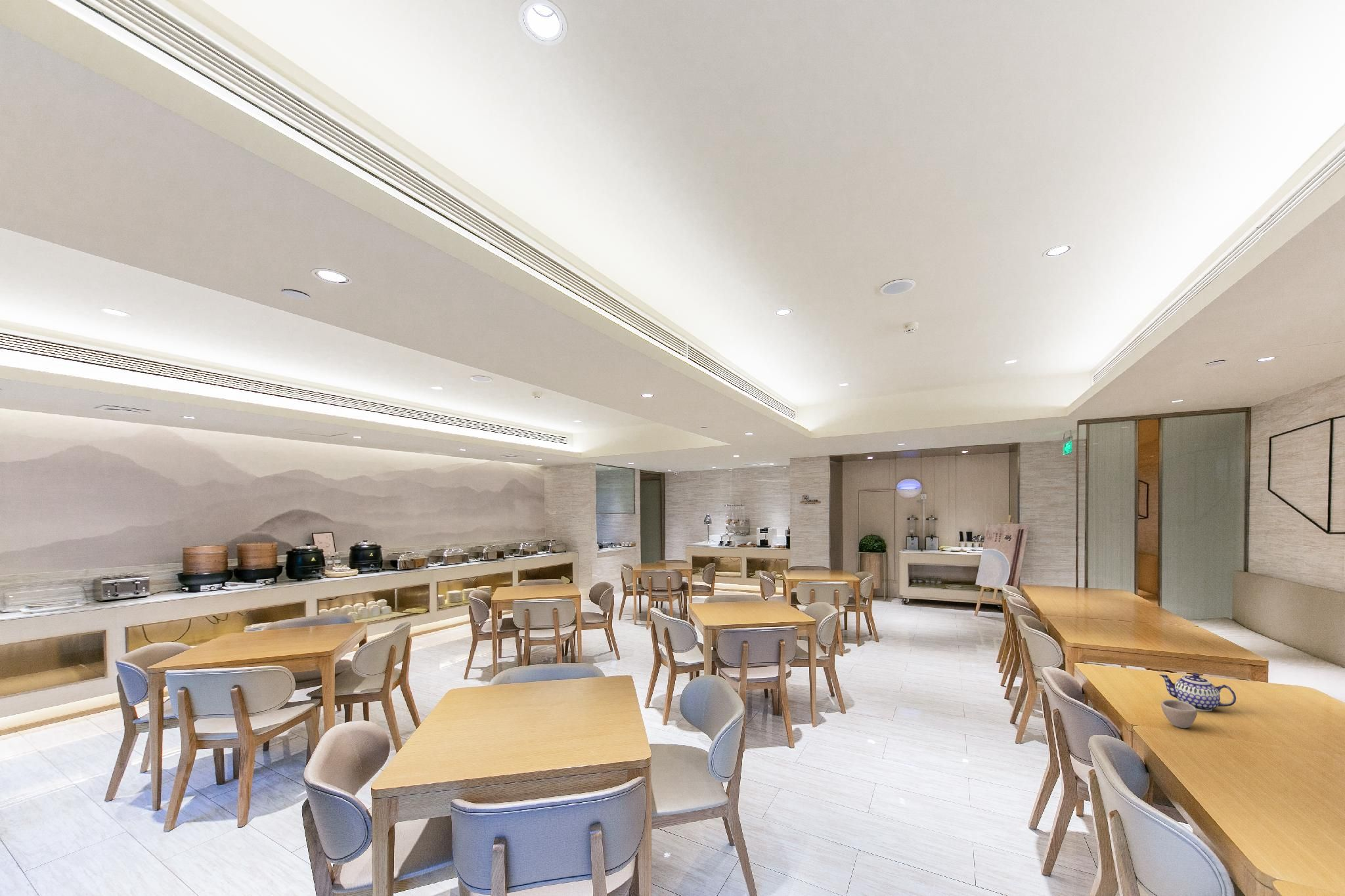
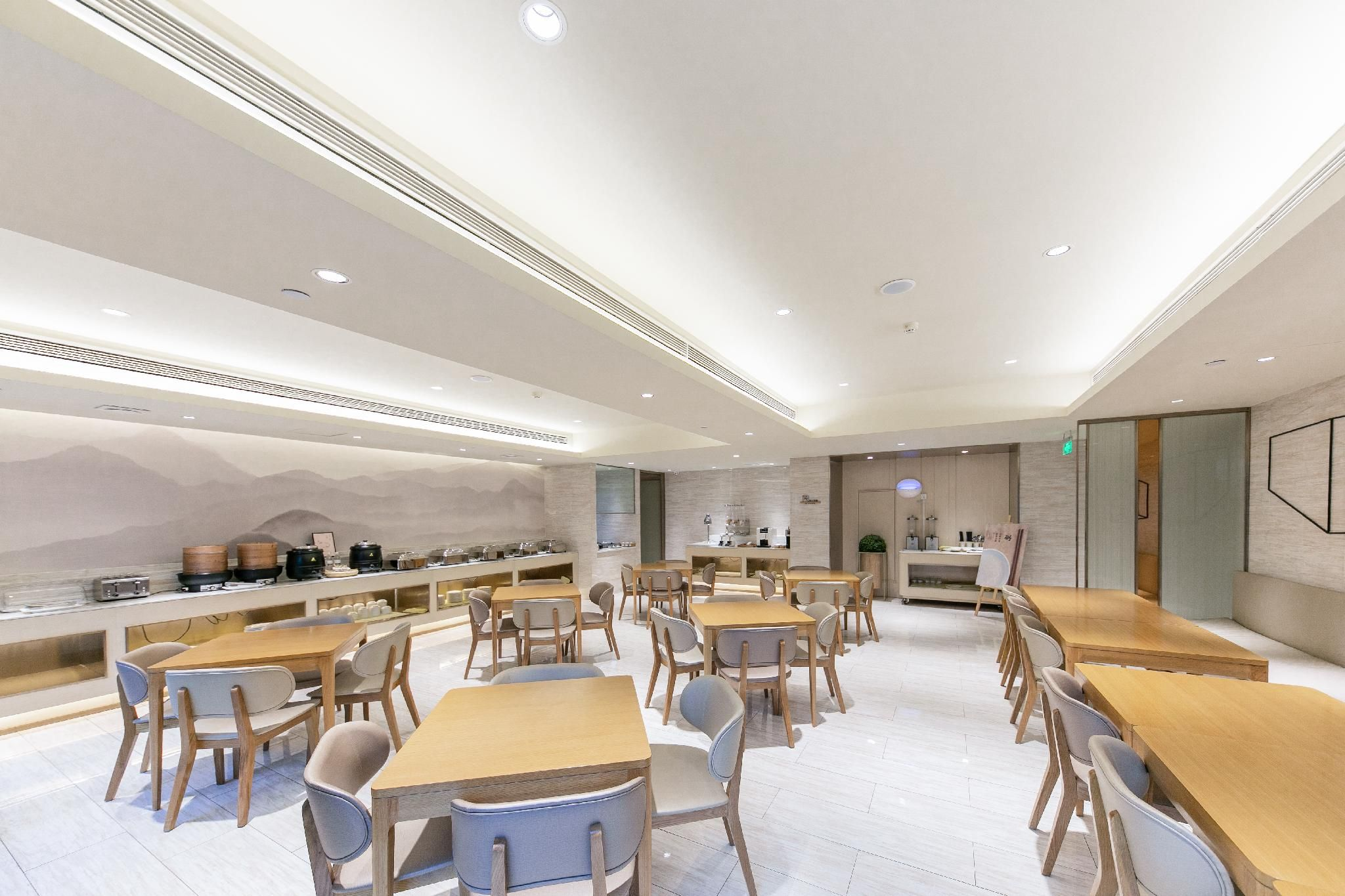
- teapot [1158,672,1237,712]
- cup [1160,699,1198,729]
